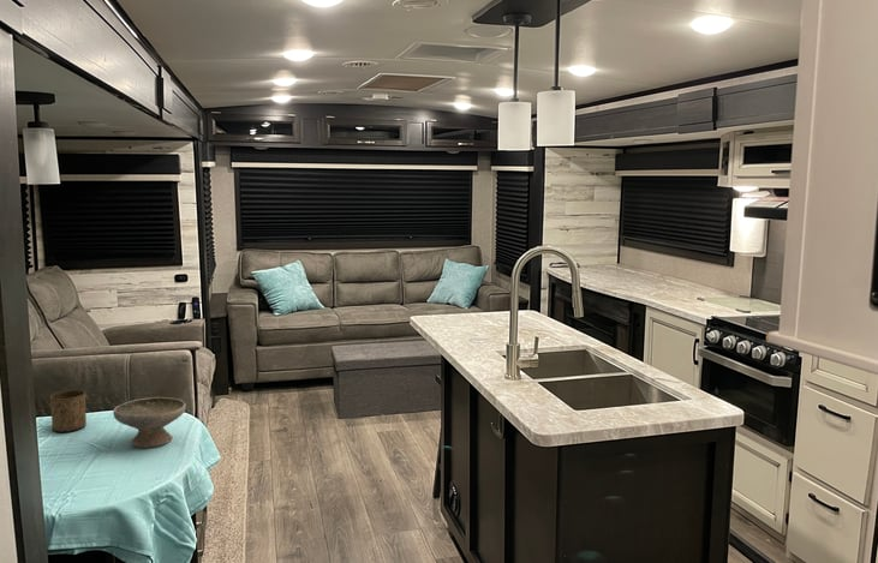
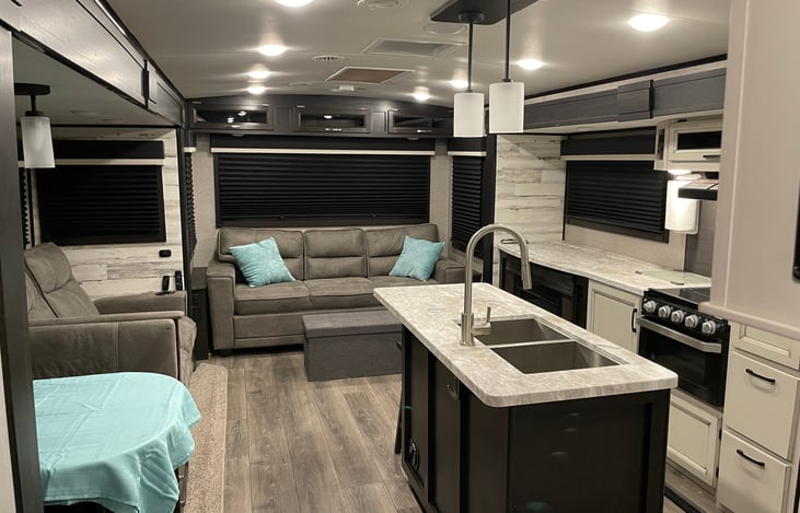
- cup [49,389,88,433]
- bowl [112,396,187,449]
